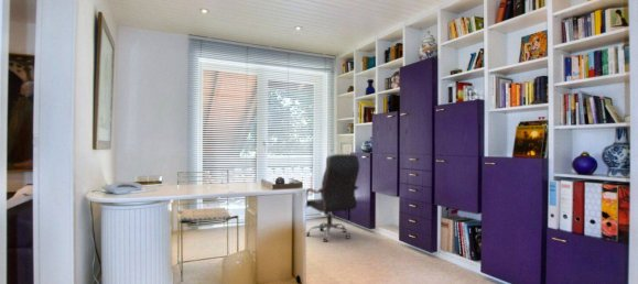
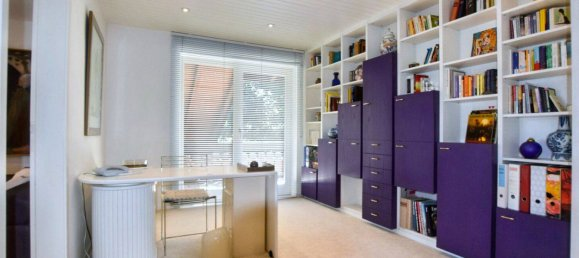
- office chair [305,153,360,243]
